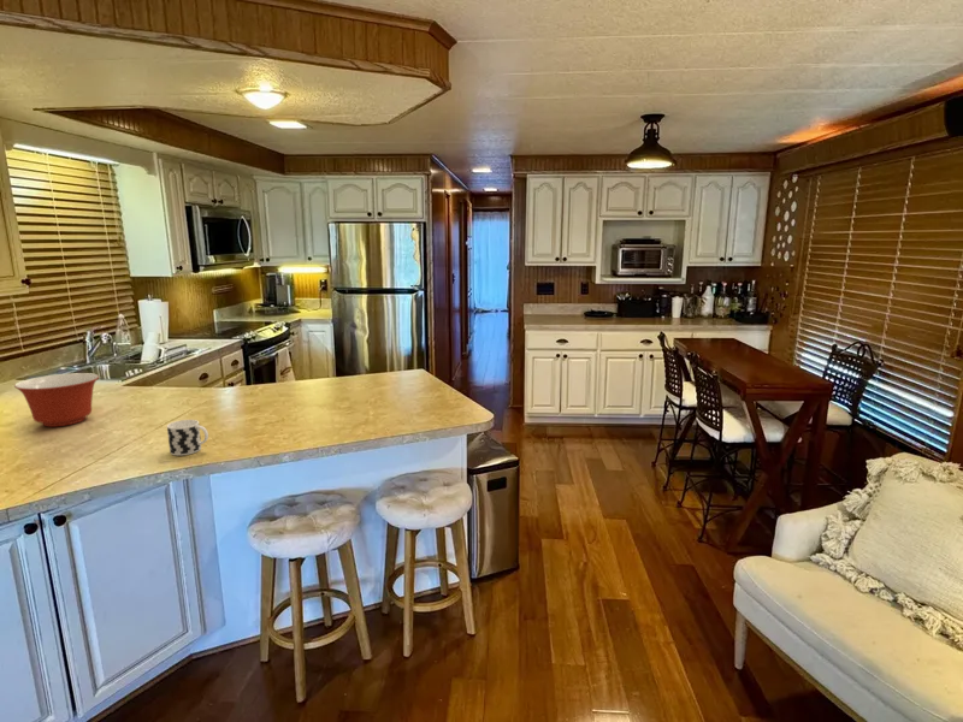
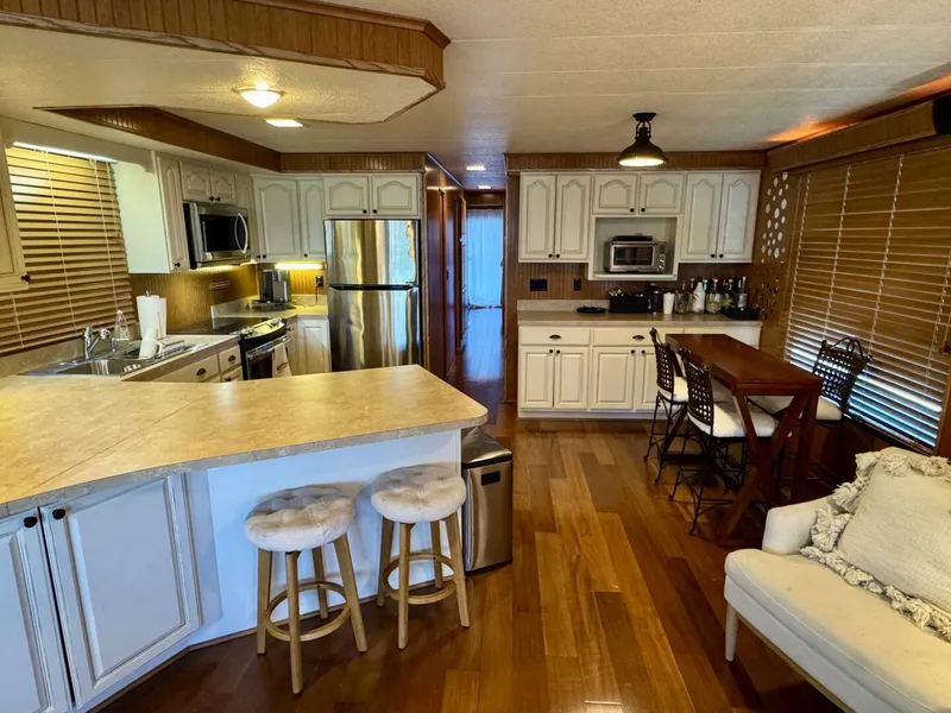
- cup [166,419,209,456]
- mixing bowl [13,372,100,428]
